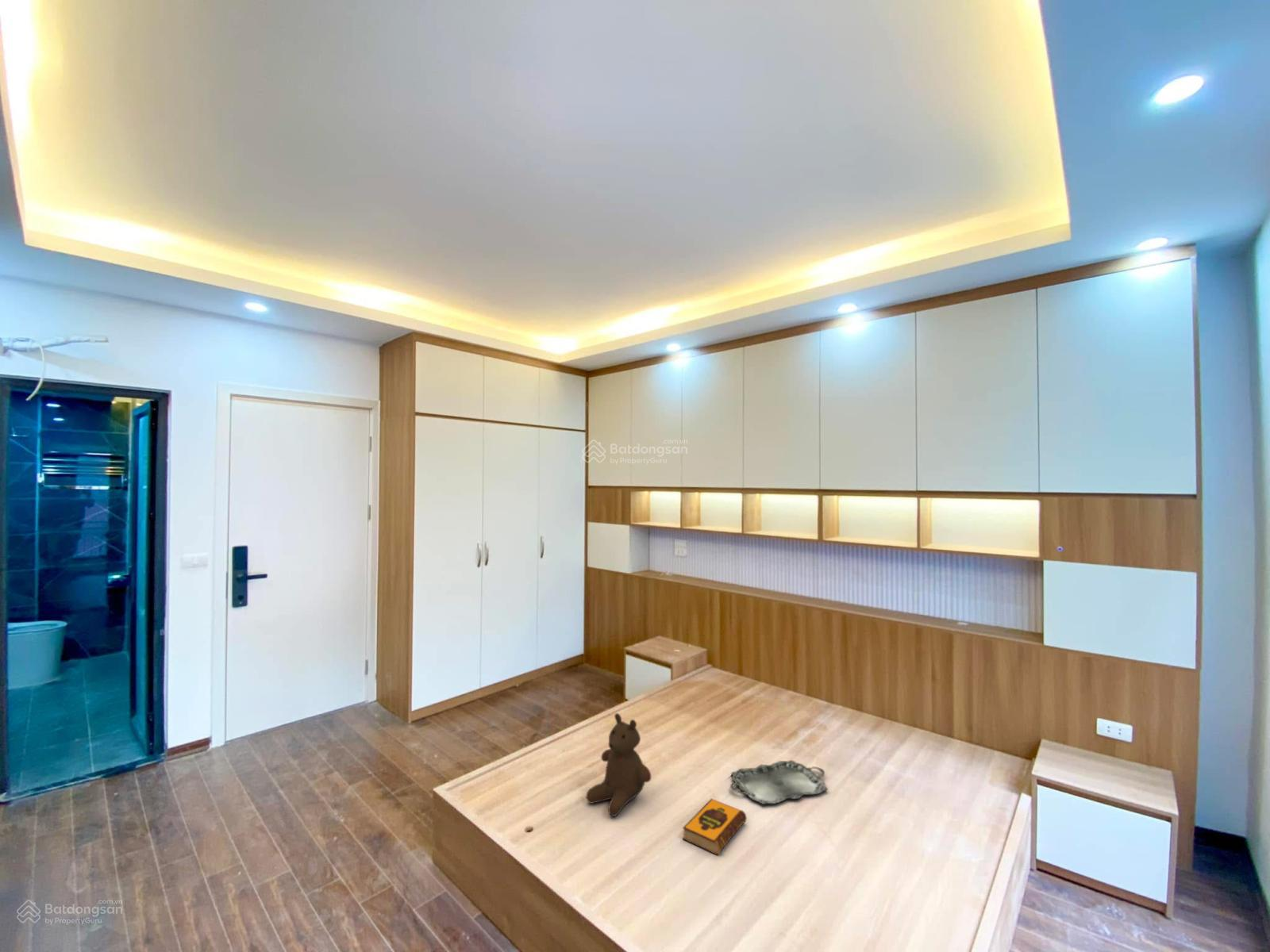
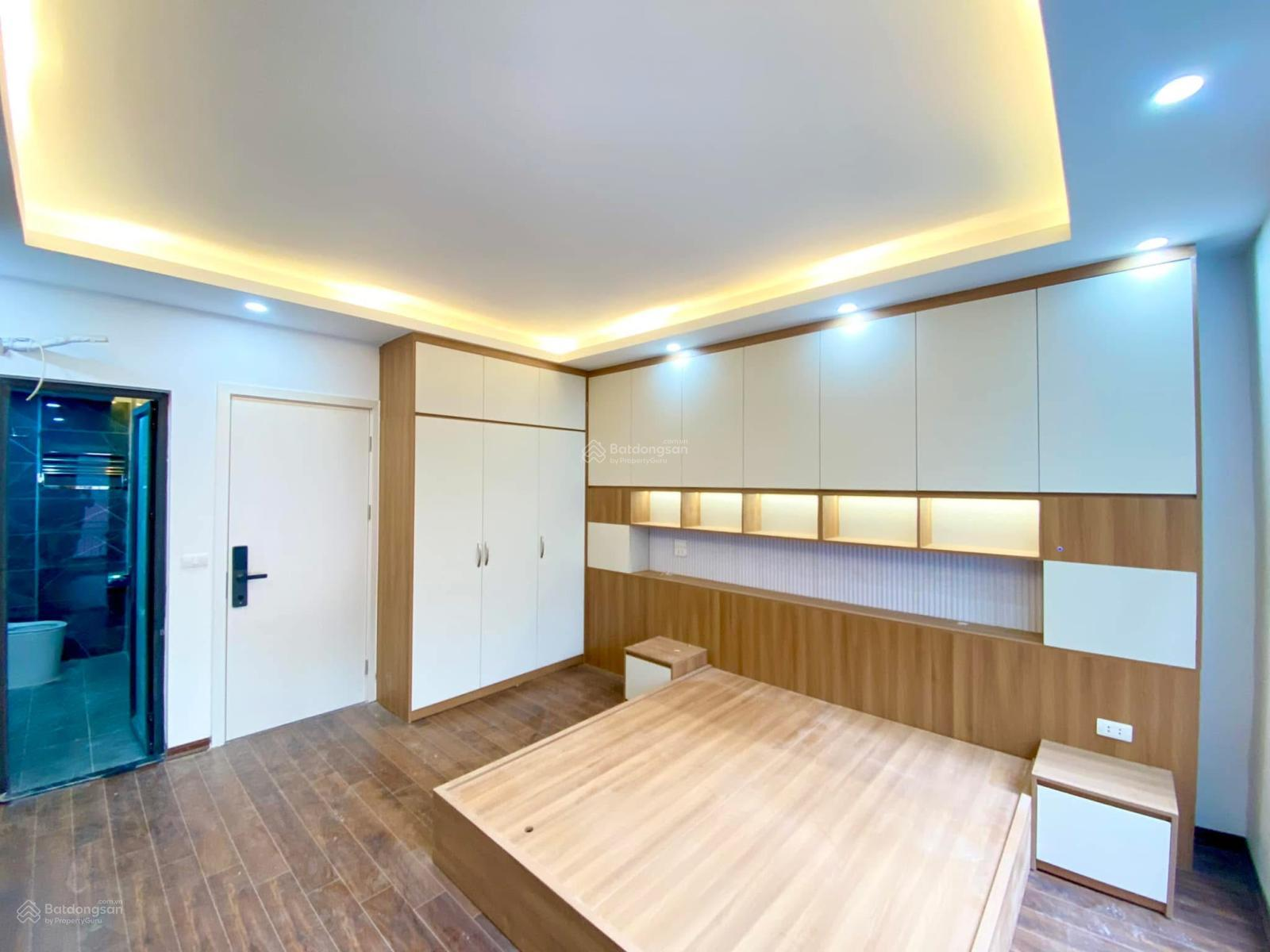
- serving tray [729,759,828,805]
- hardback book [682,798,748,855]
- teddy bear [586,712,652,817]
